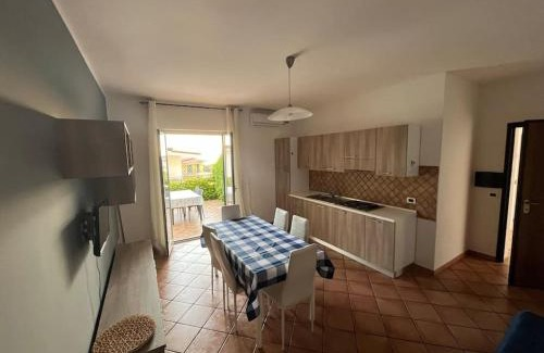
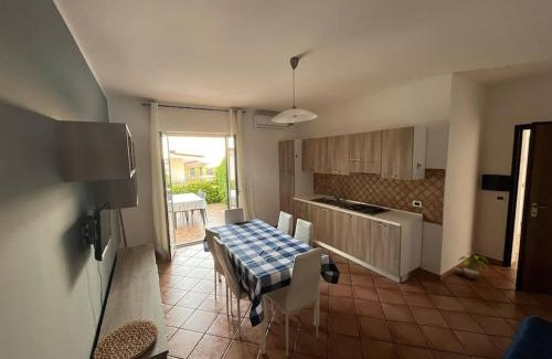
+ potted plant [453,251,489,282]
